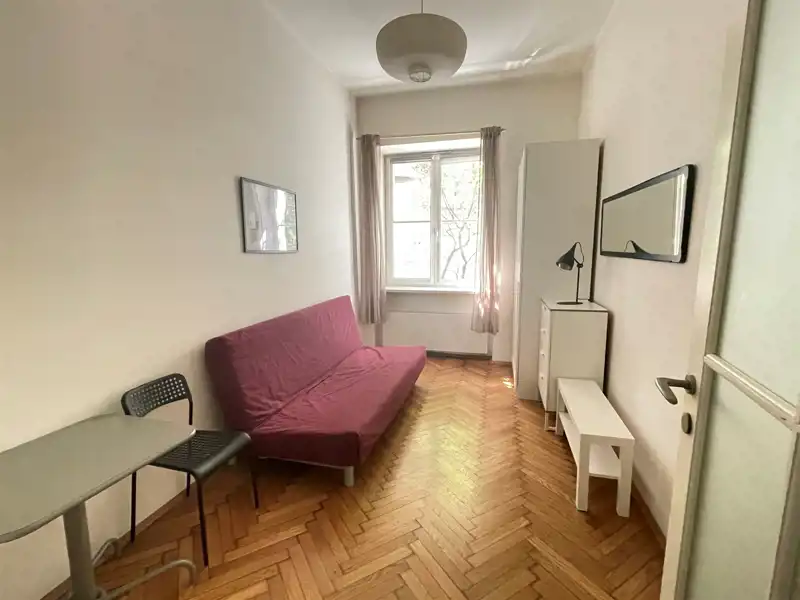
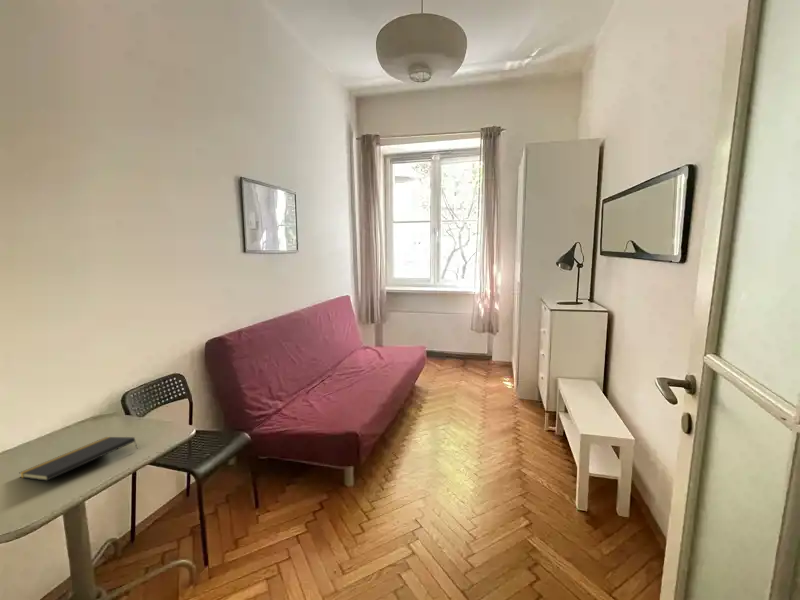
+ notepad [19,436,139,482]
